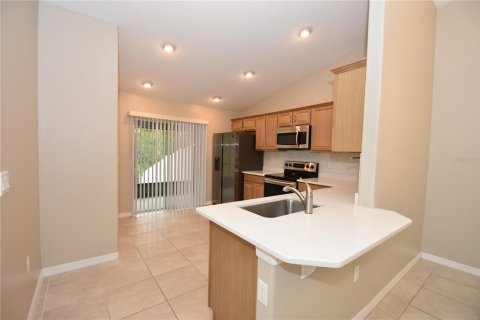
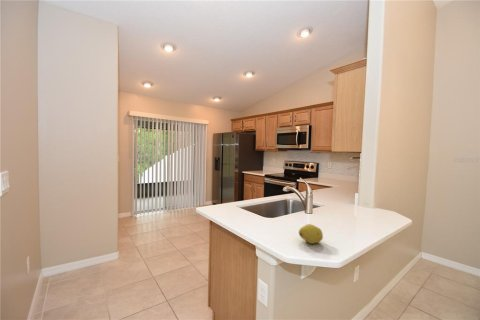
+ fruit [298,223,324,245]
